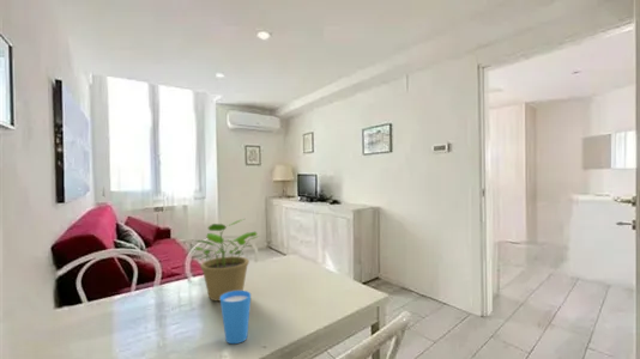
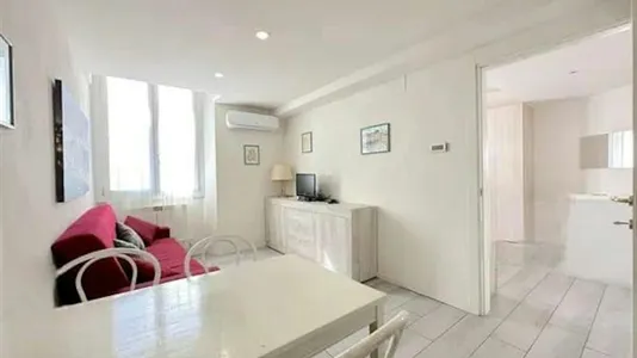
- cup [219,290,252,345]
- potted plant [194,218,260,302]
